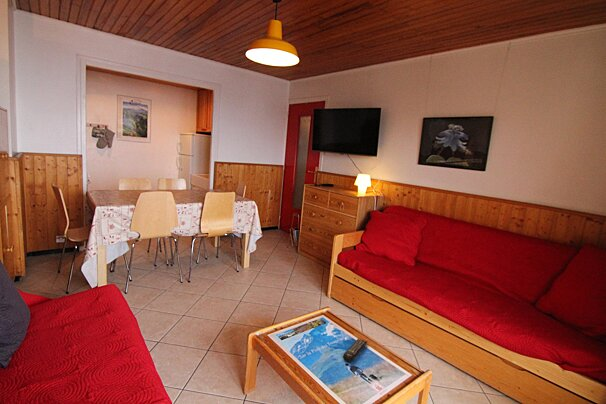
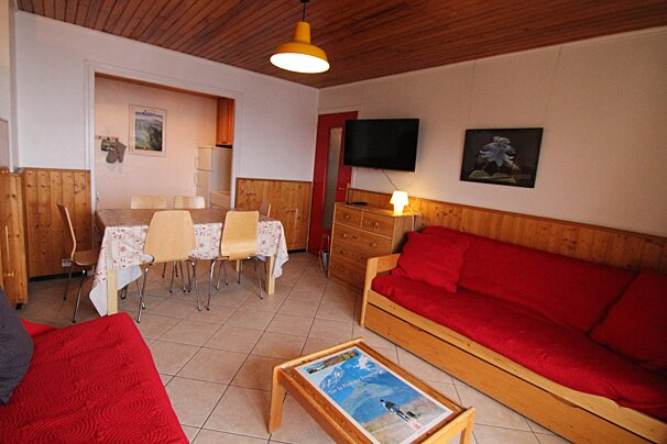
- remote control [342,338,368,363]
